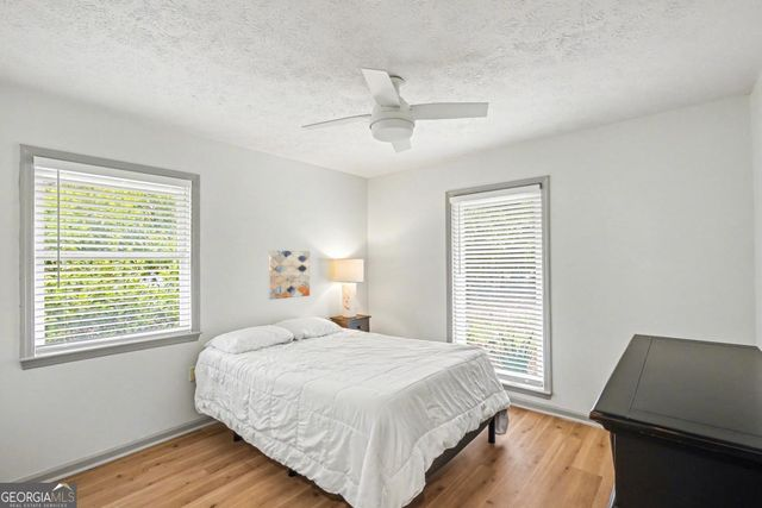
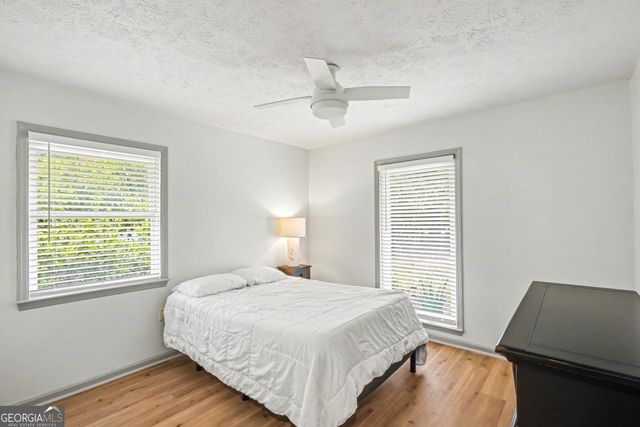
- wall art [268,250,311,301]
